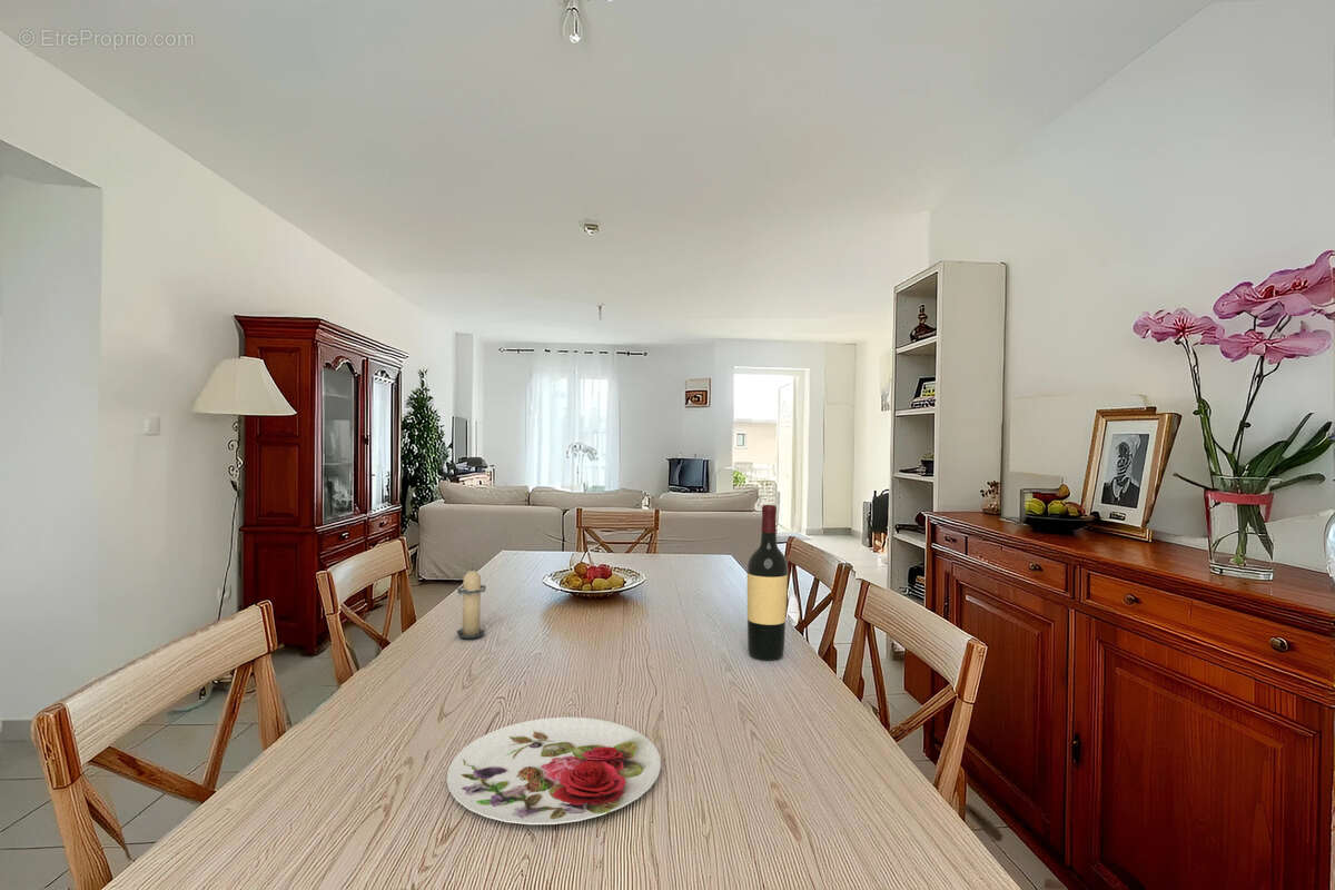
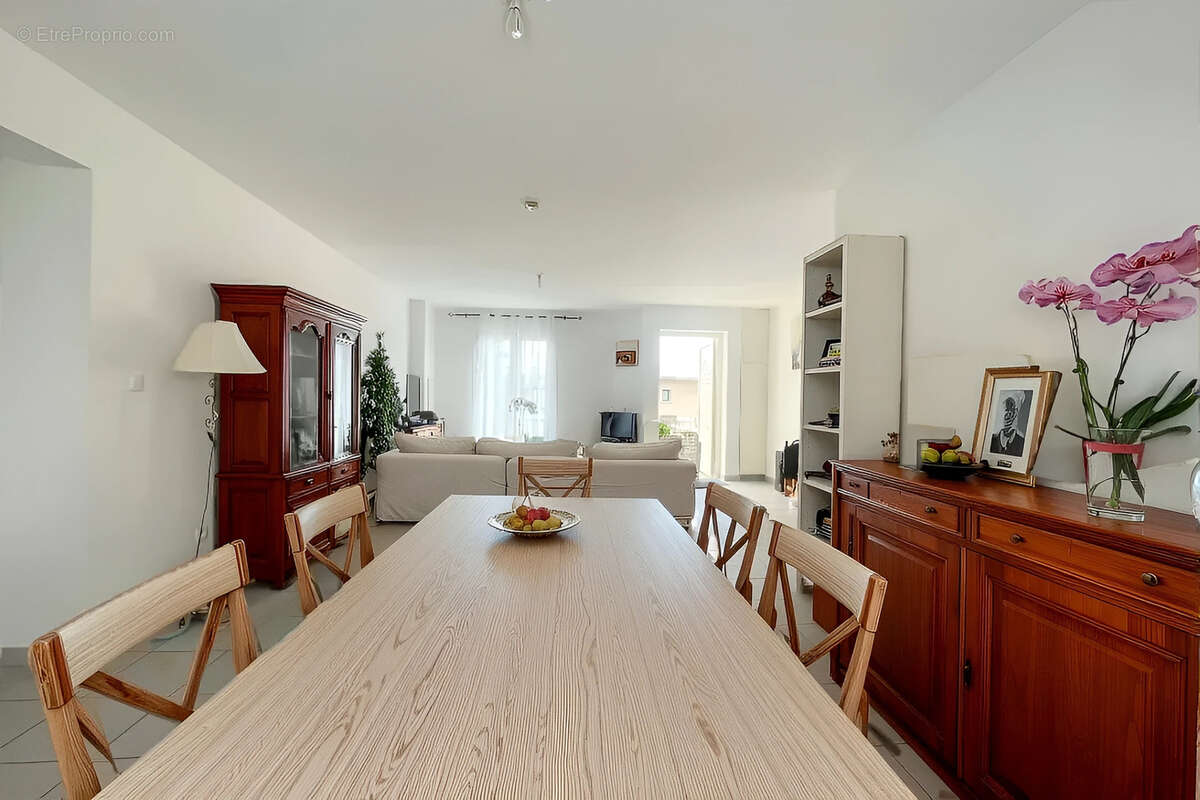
- candle [455,565,486,640]
- wine bottle [746,504,789,661]
- plate [445,716,662,825]
